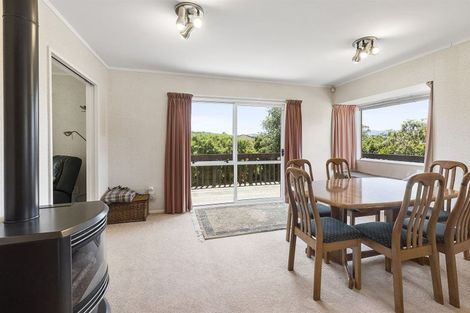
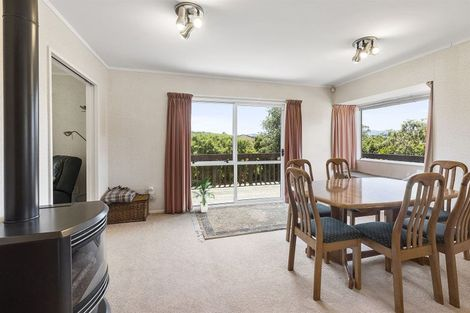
+ indoor plant [190,176,216,213]
